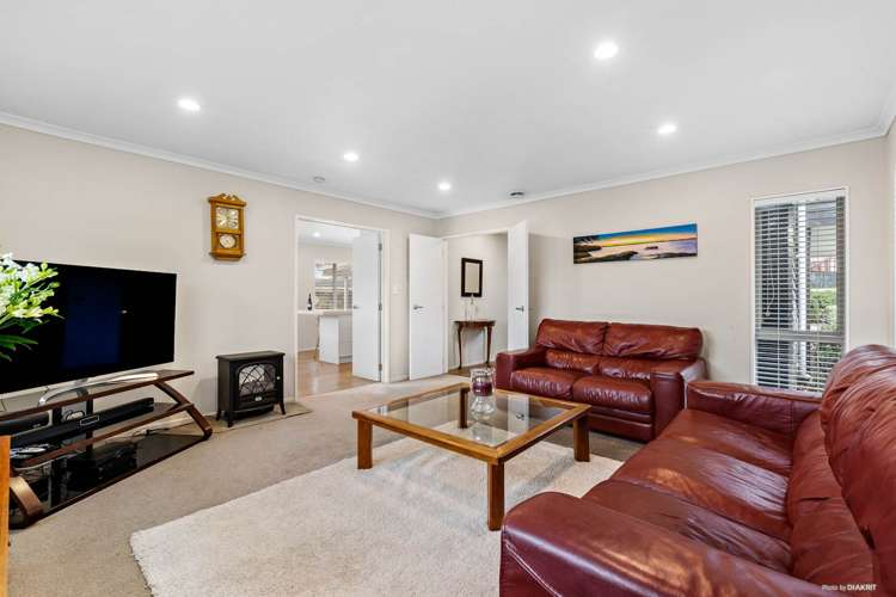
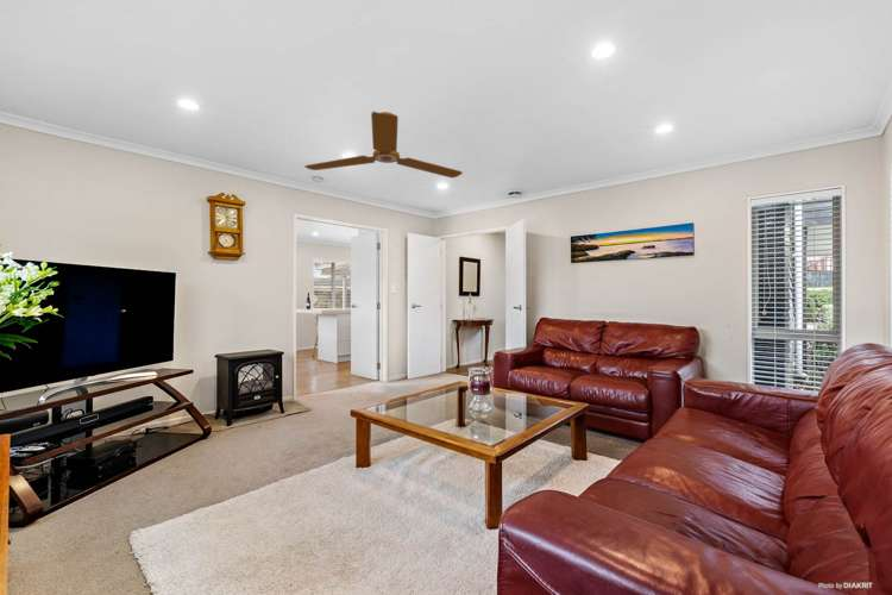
+ ceiling fan [303,111,464,178]
